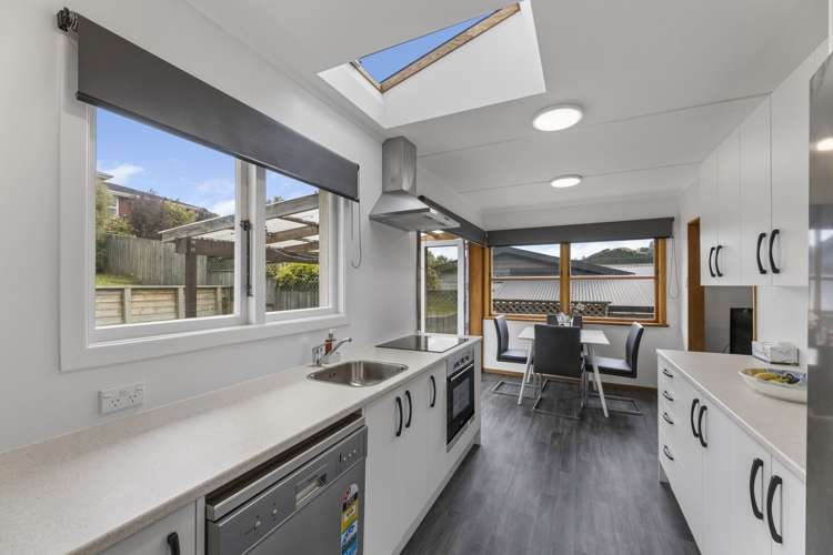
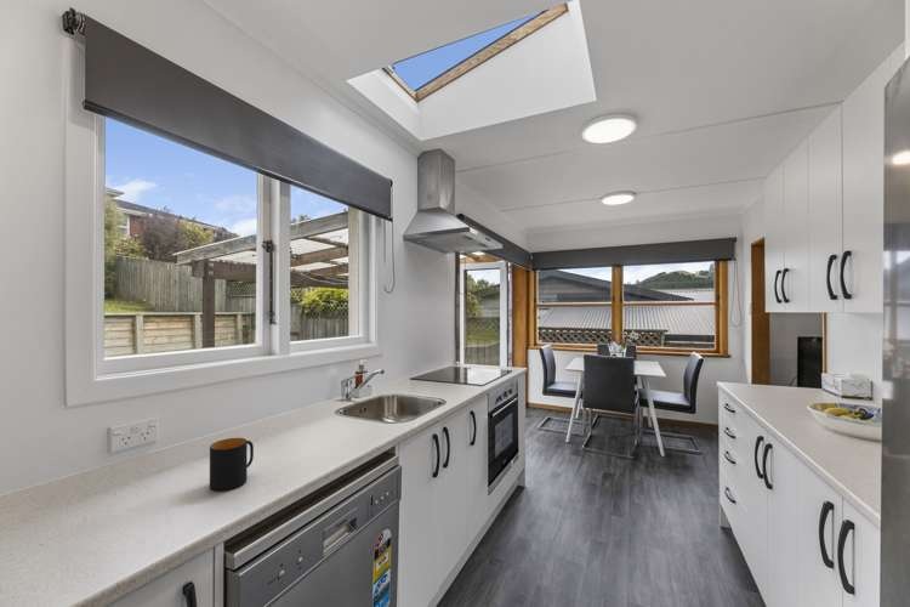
+ mug [209,437,255,493]
